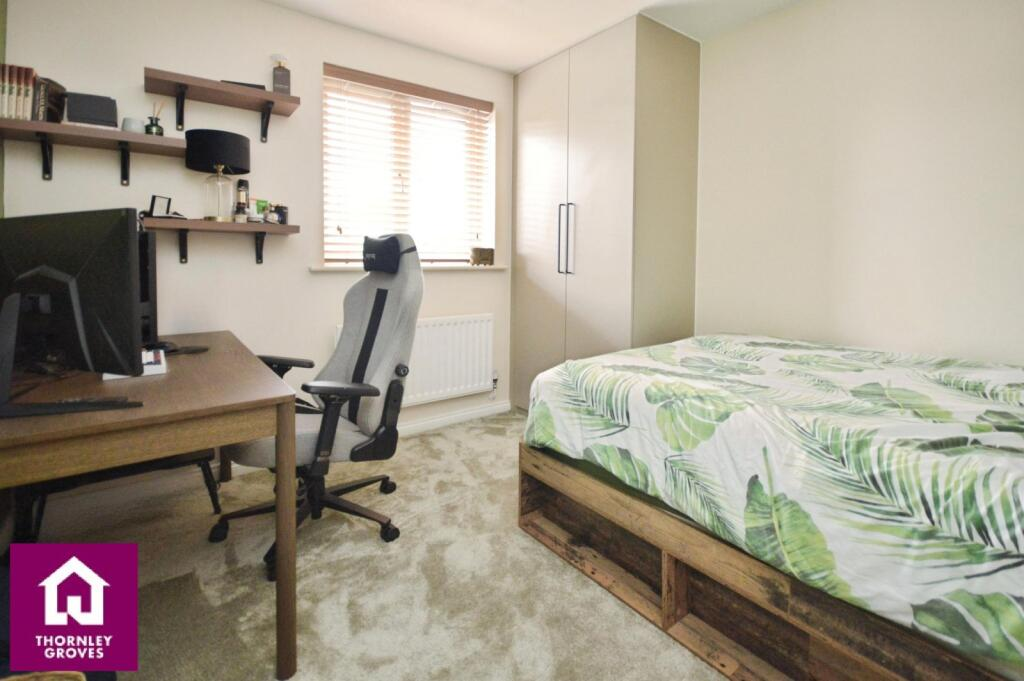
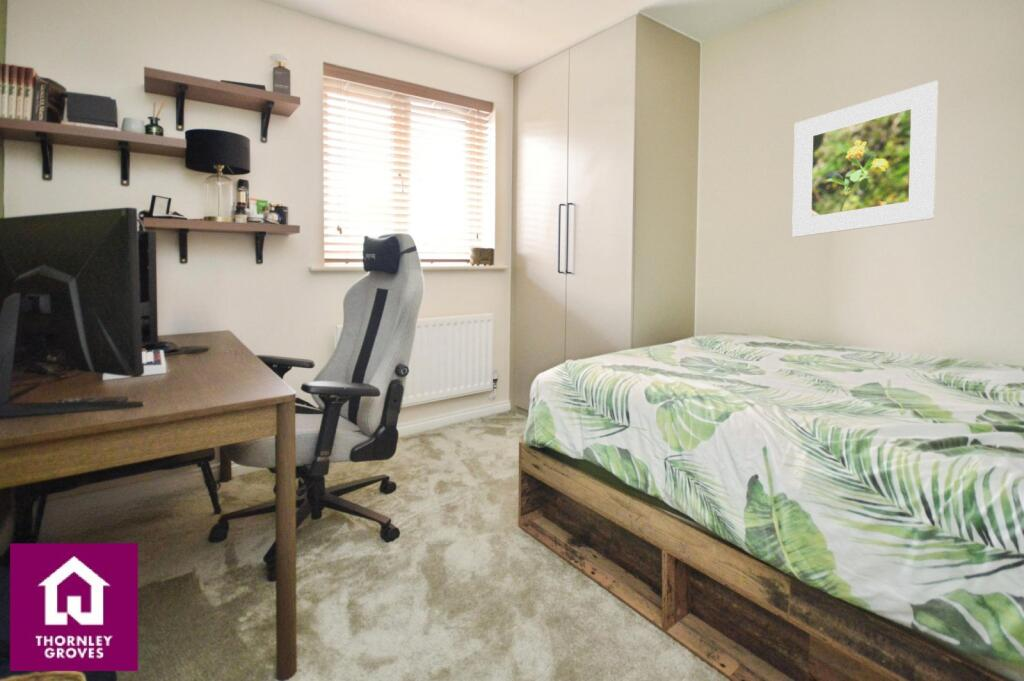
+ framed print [791,80,939,238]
